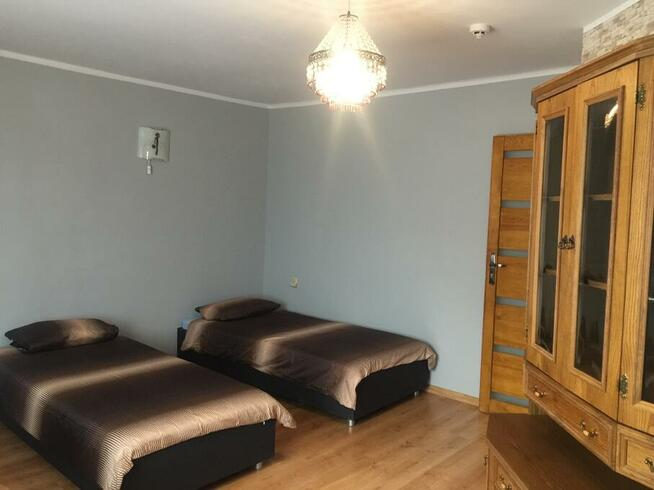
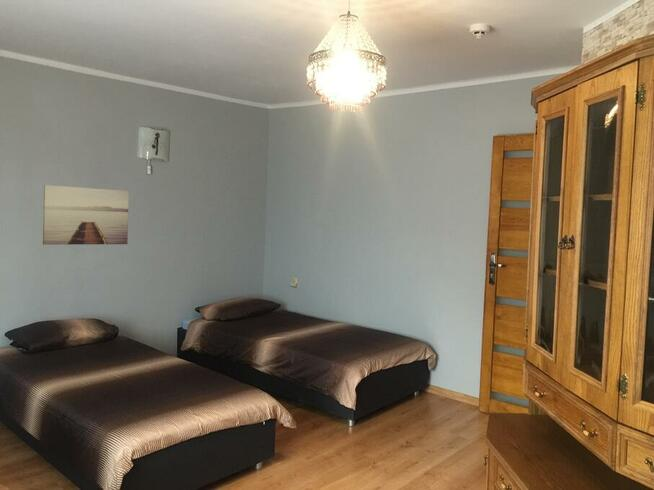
+ wall art [42,184,130,246]
